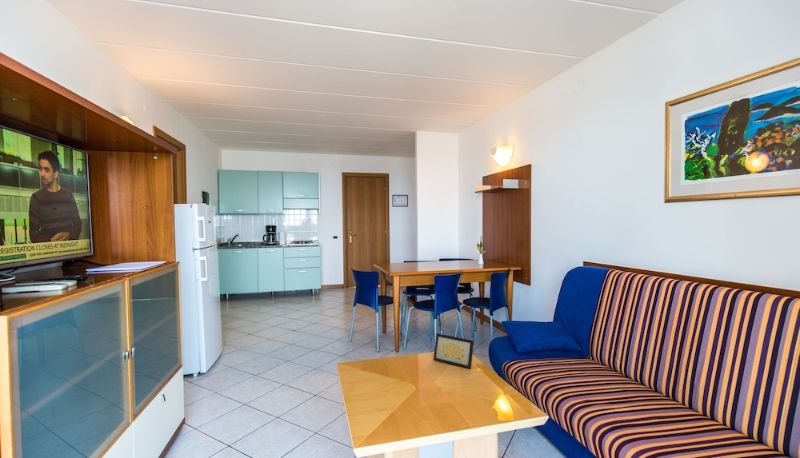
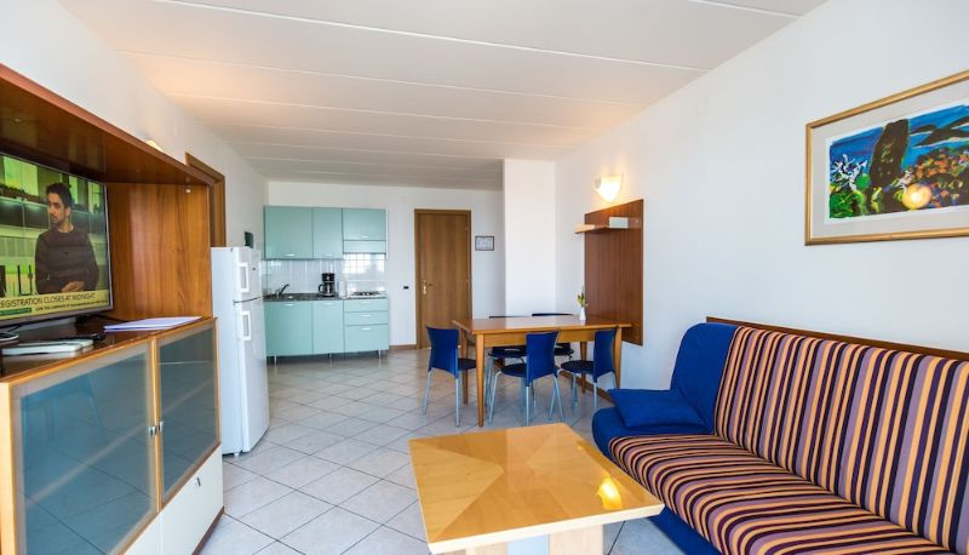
- picture frame [432,333,475,370]
